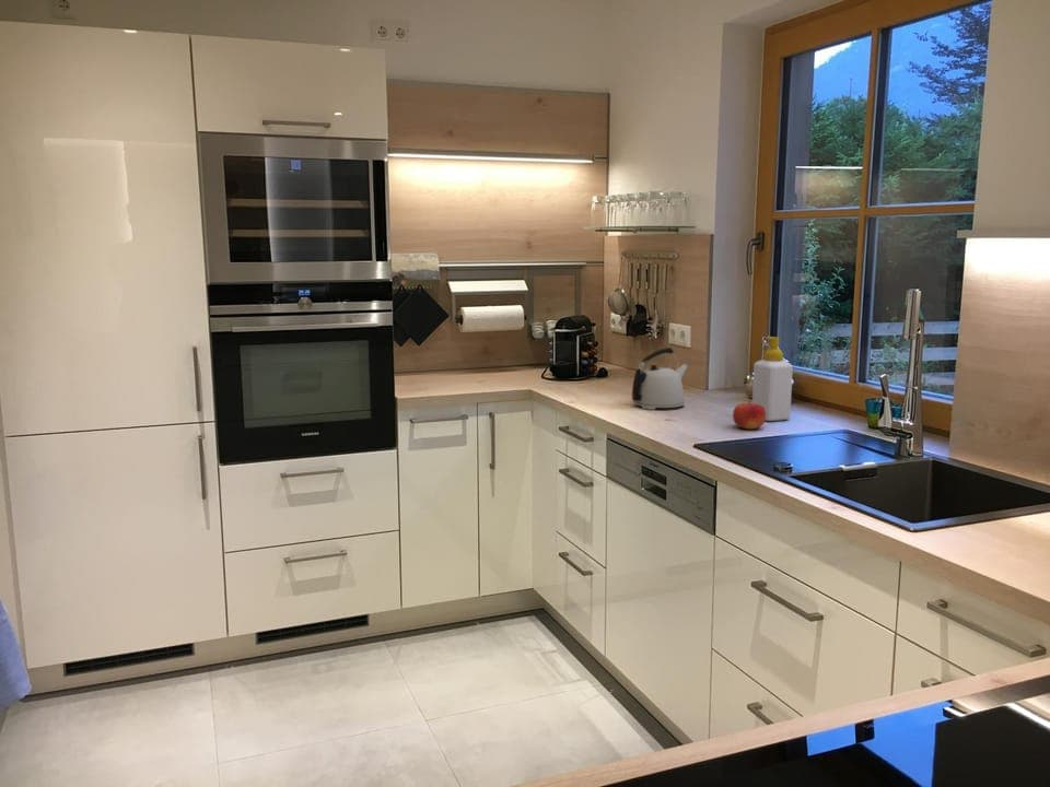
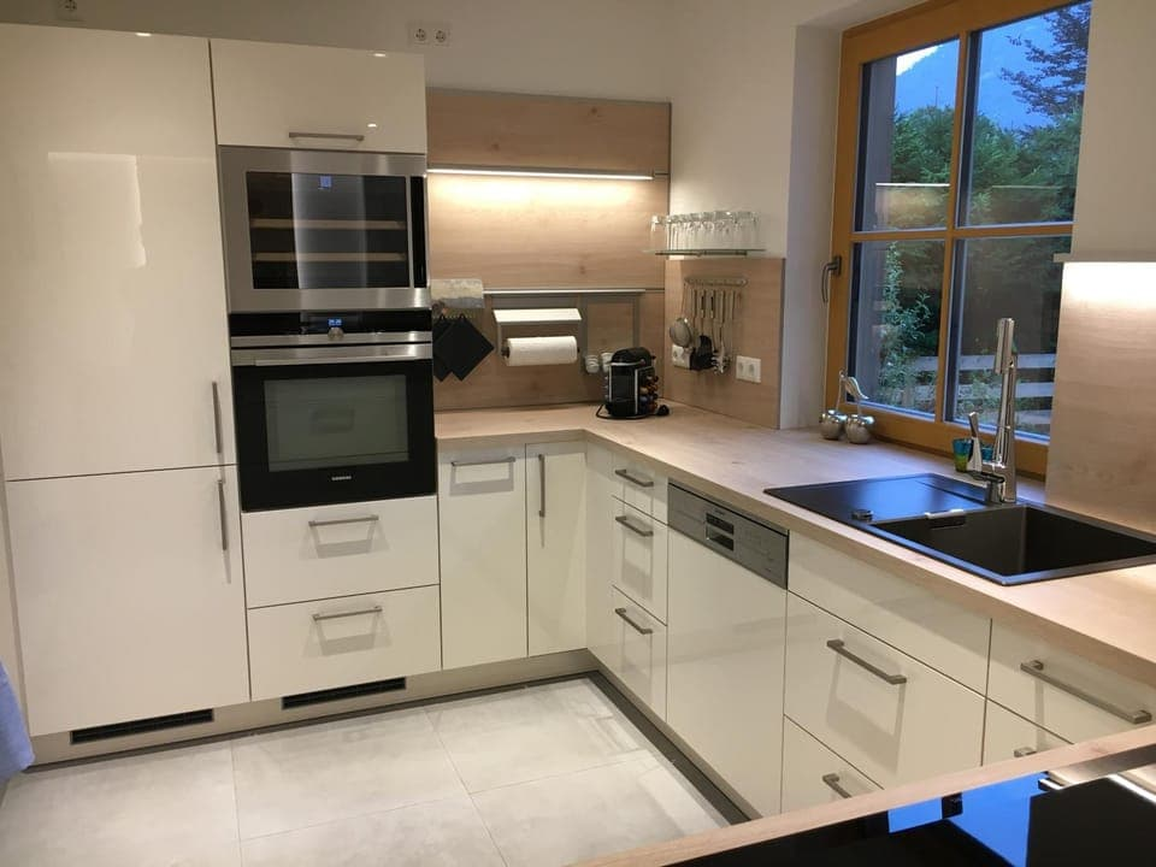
- soap bottle [751,336,794,422]
- kettle [631,346,689,411]
- fruit [732,399,766,431]
